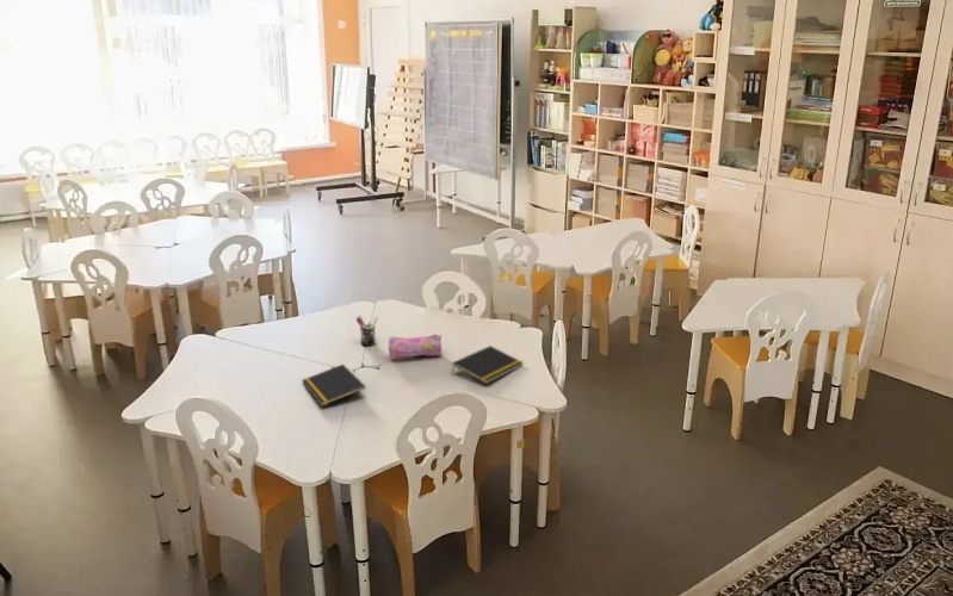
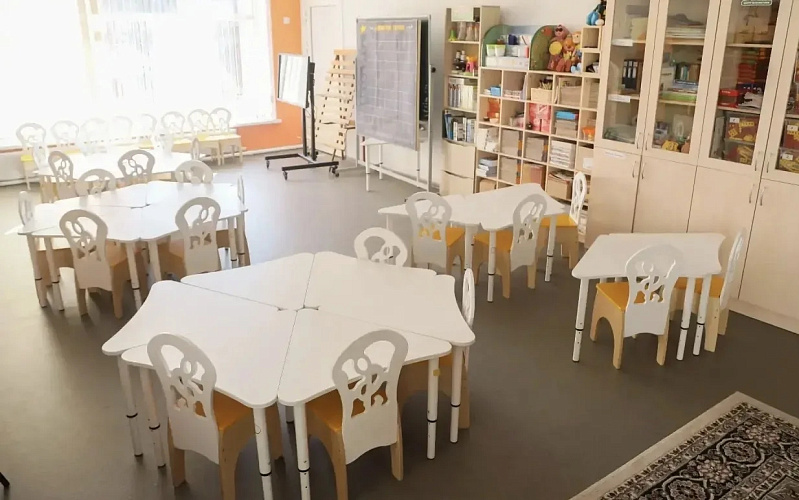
- notepad [451,344,525,385]
- notepad [301,364,367,408]
- pen holder [354,315,379,347]
- pencil case [386,334,444,360]
